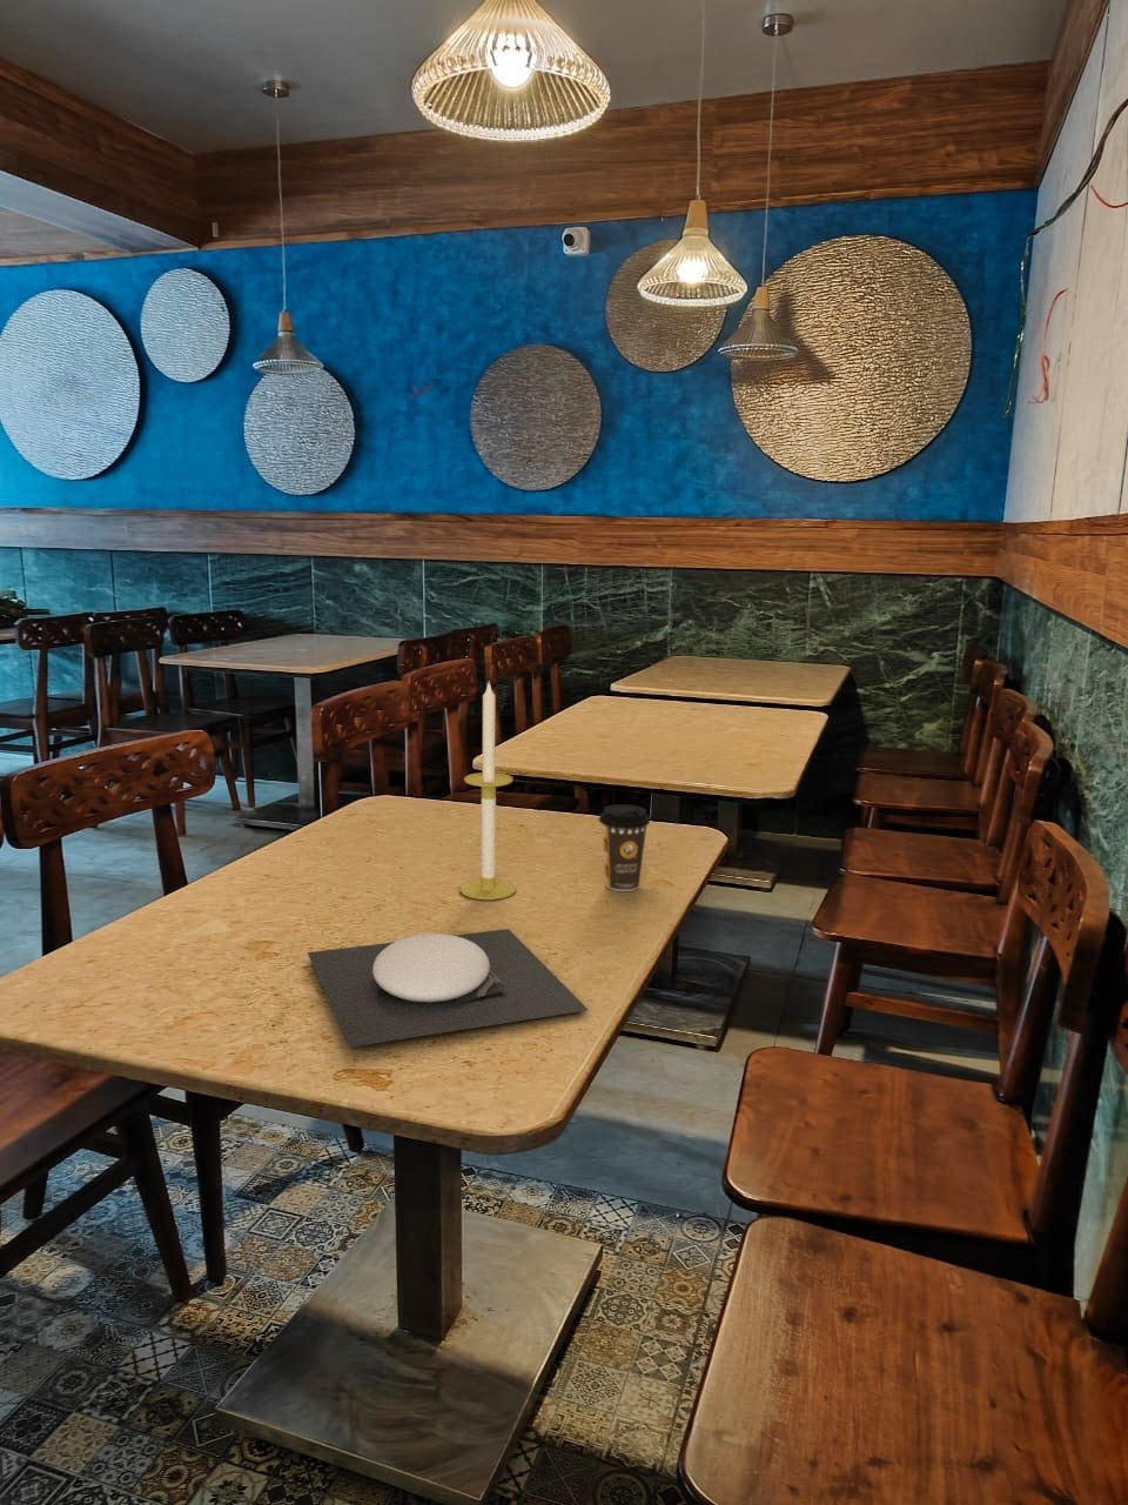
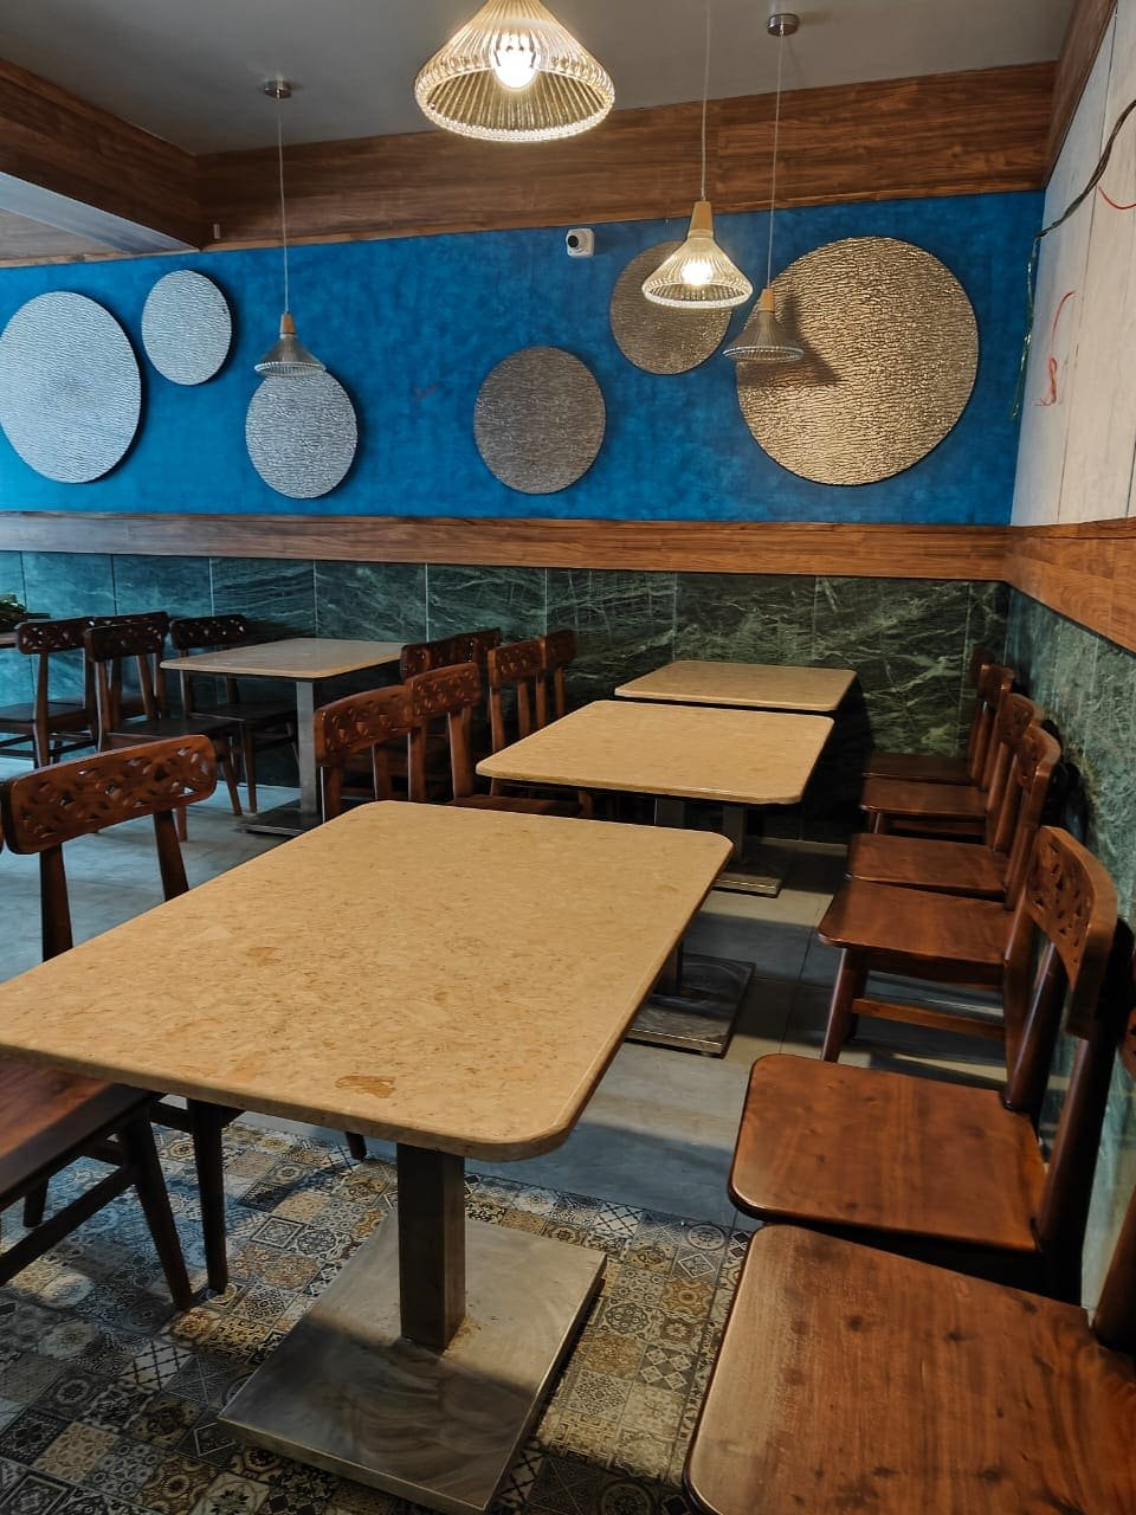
- coffee cup [598,803,650,892]
- plate [307,928,589,1049]
- candle [460,679,517,901]
